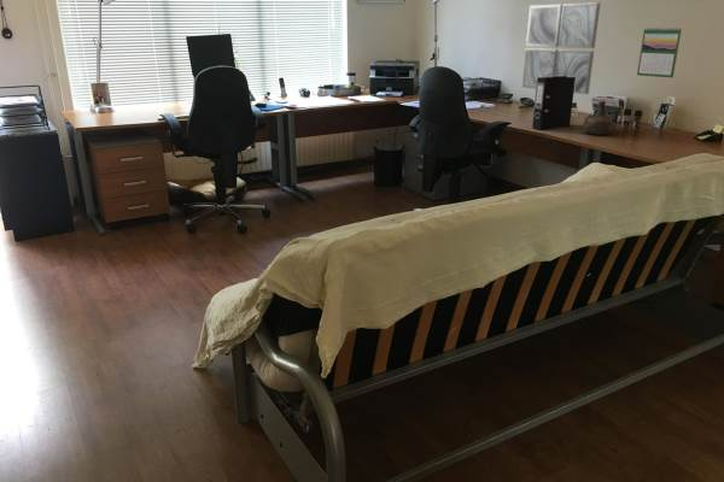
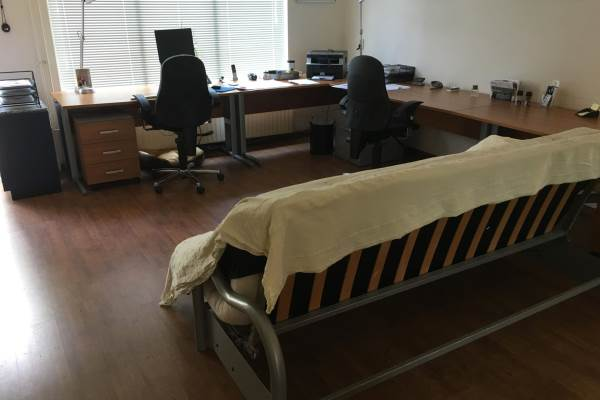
- bottle [583,100,614,136]
- calendar [636,27,683,78]
- binder [531,76,576,130]
- wall art [521,2,601,95]
